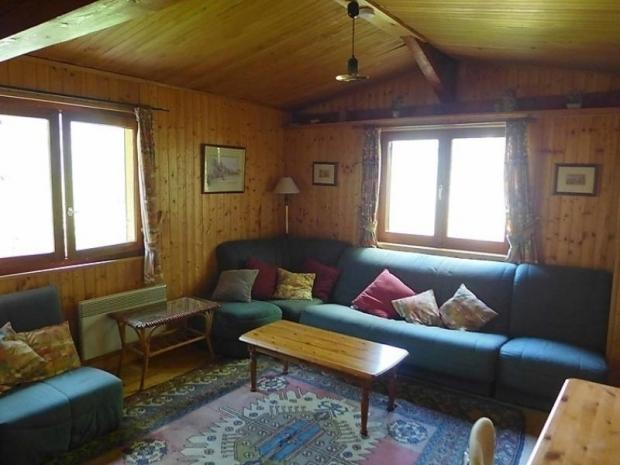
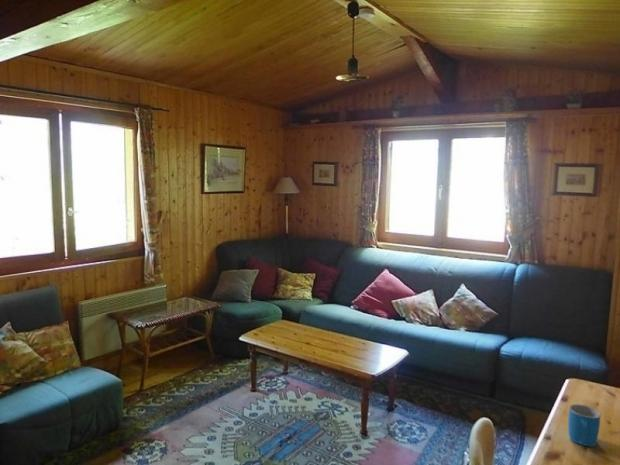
+ mug [567,403,602,448]
